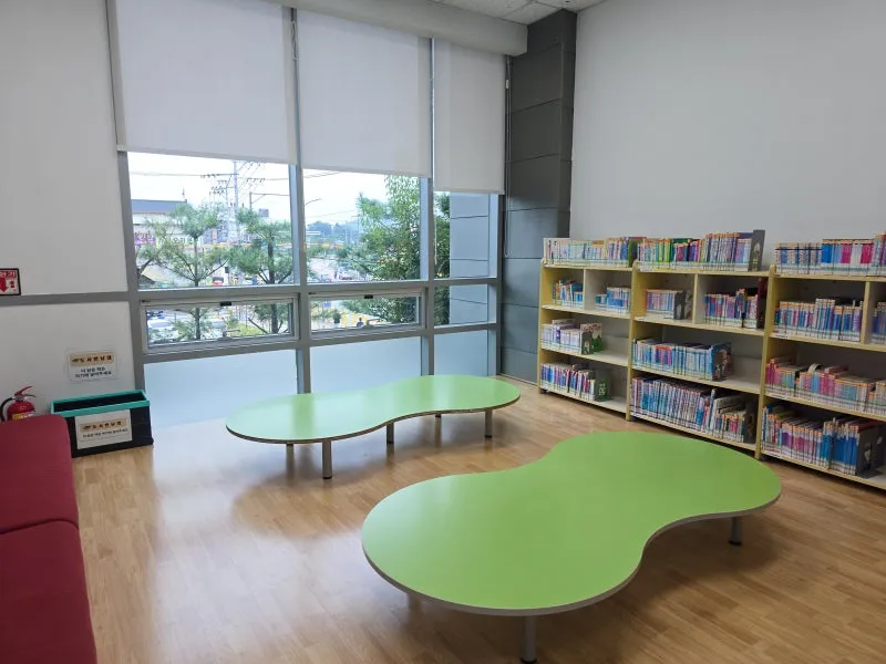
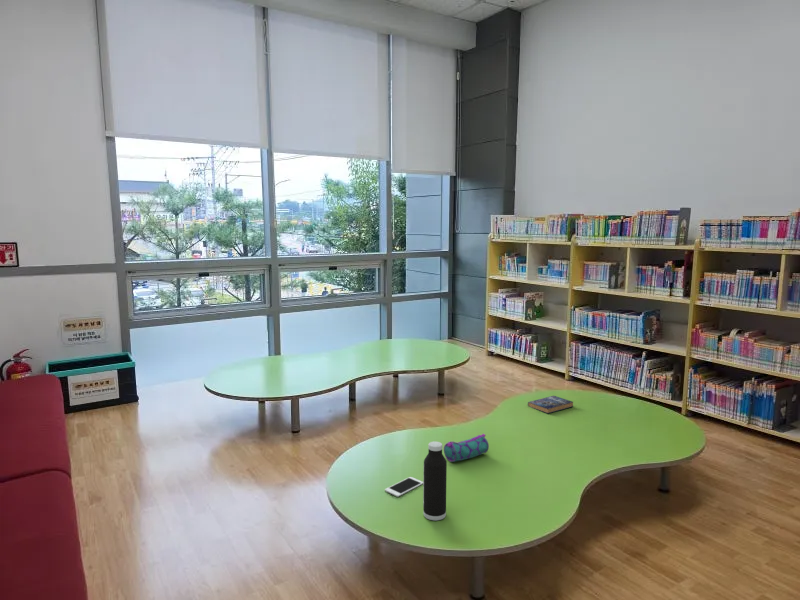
+ cell phone [384,476,423,498]
+ pencil case [443,433,490,463]
+ water bottle [422,441,448,521]
+ book [527,395,574,414]
